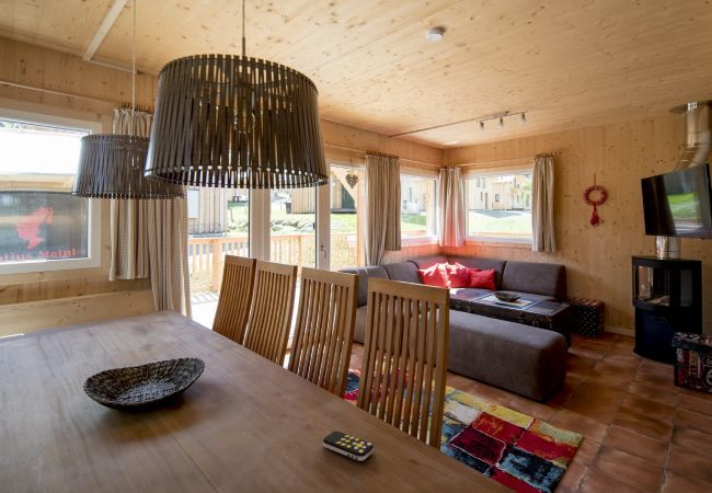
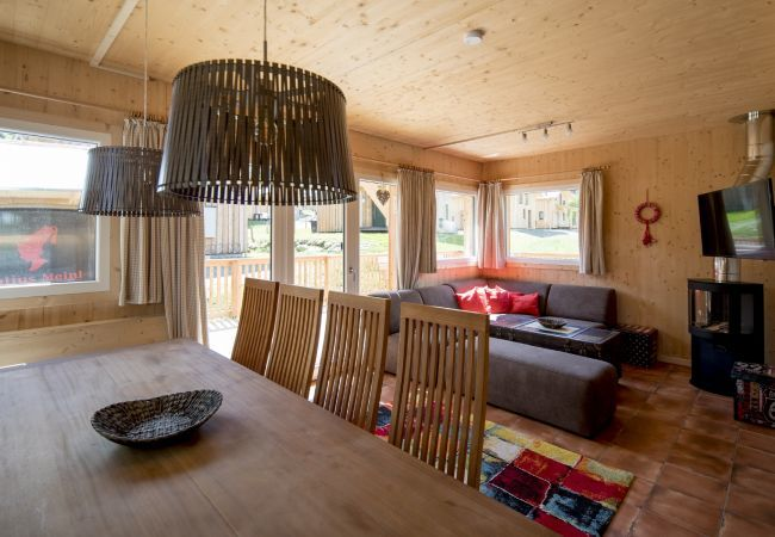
- remote control [322,429,375,462]
